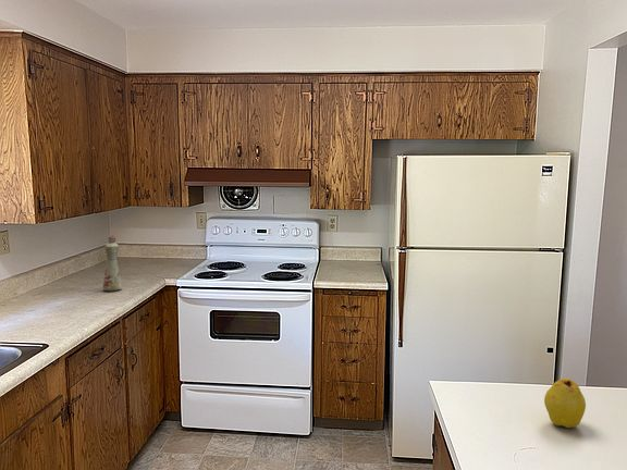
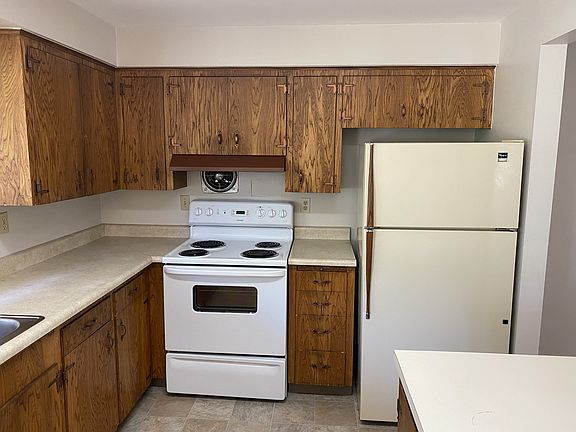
- fruit [543,378,587,429]
- bottle [102,234,123,293]
